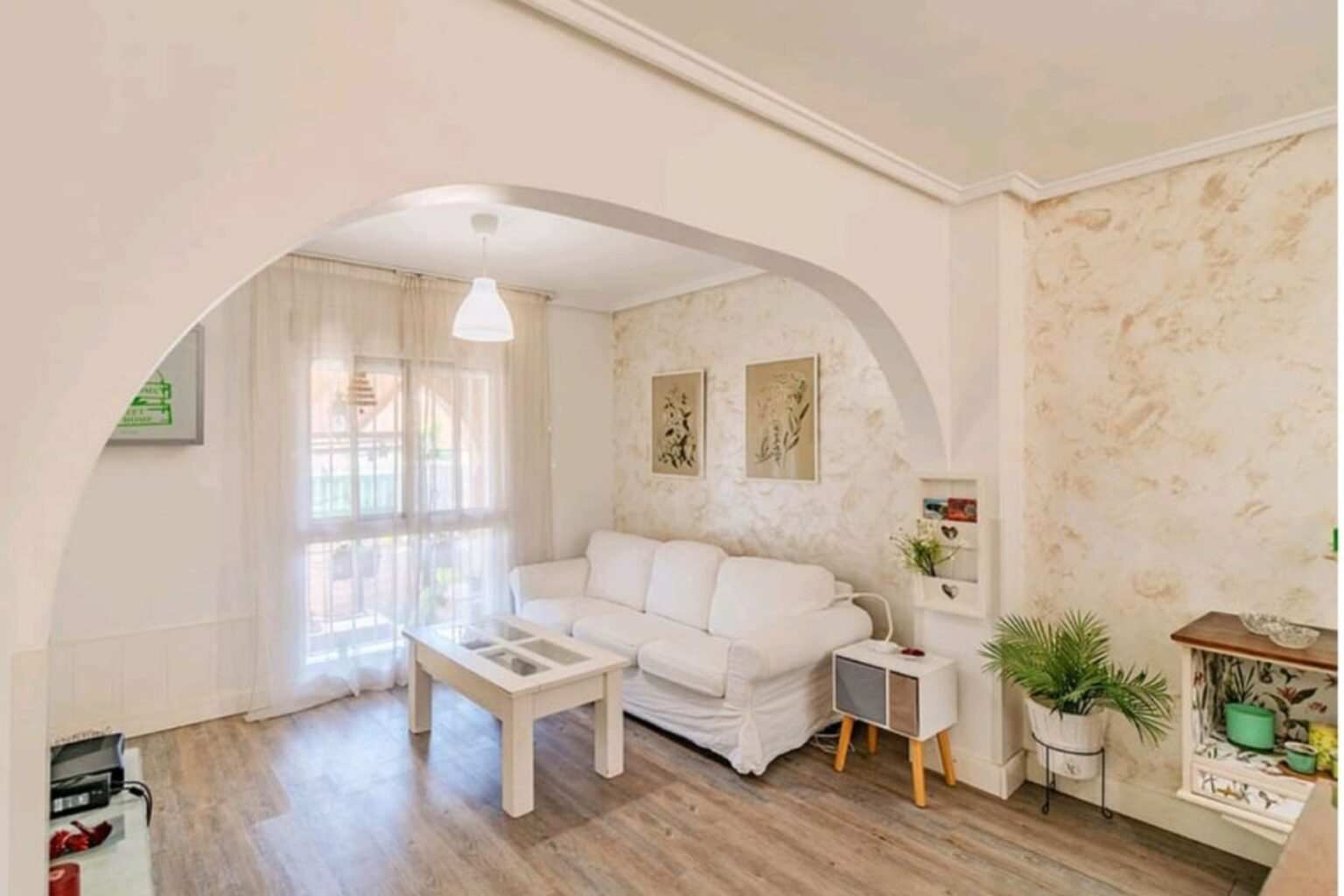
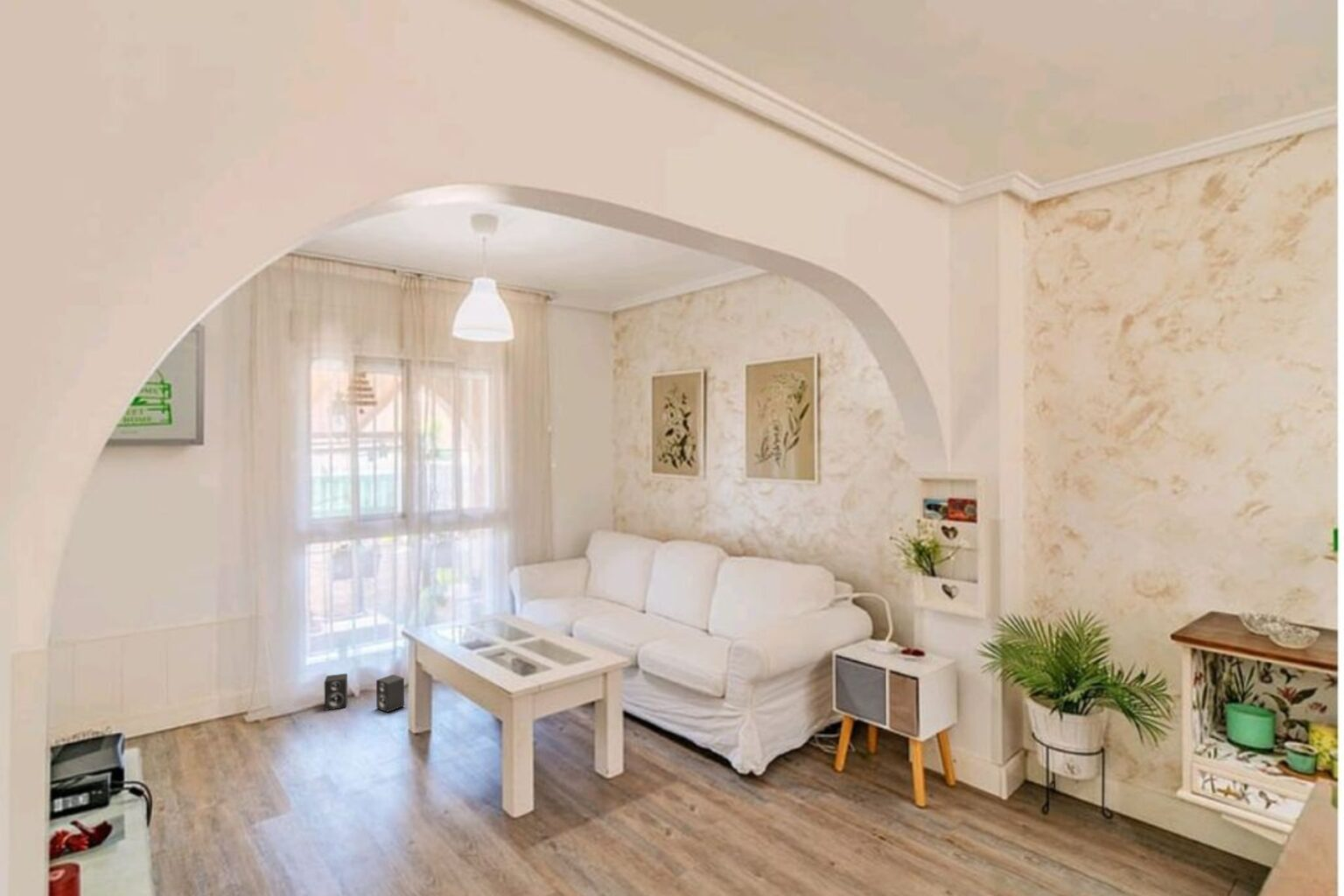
+ speaker [324,673,405,713]
